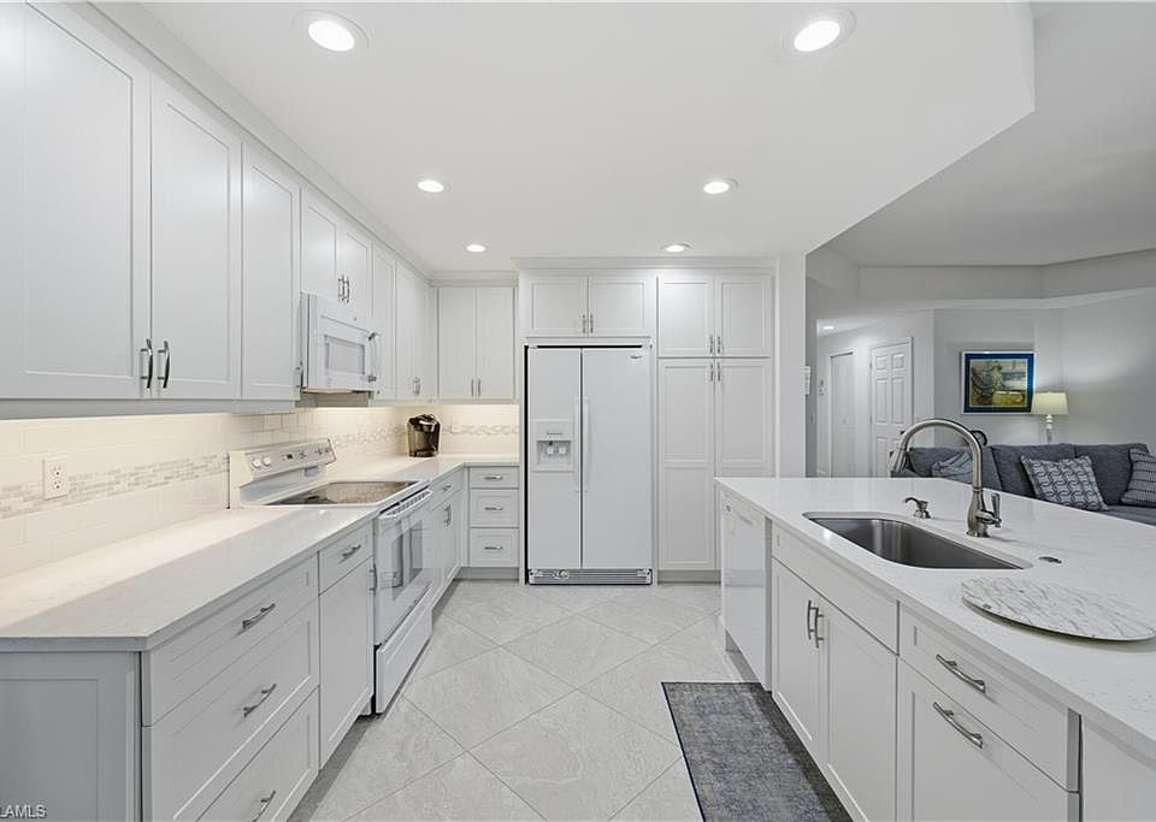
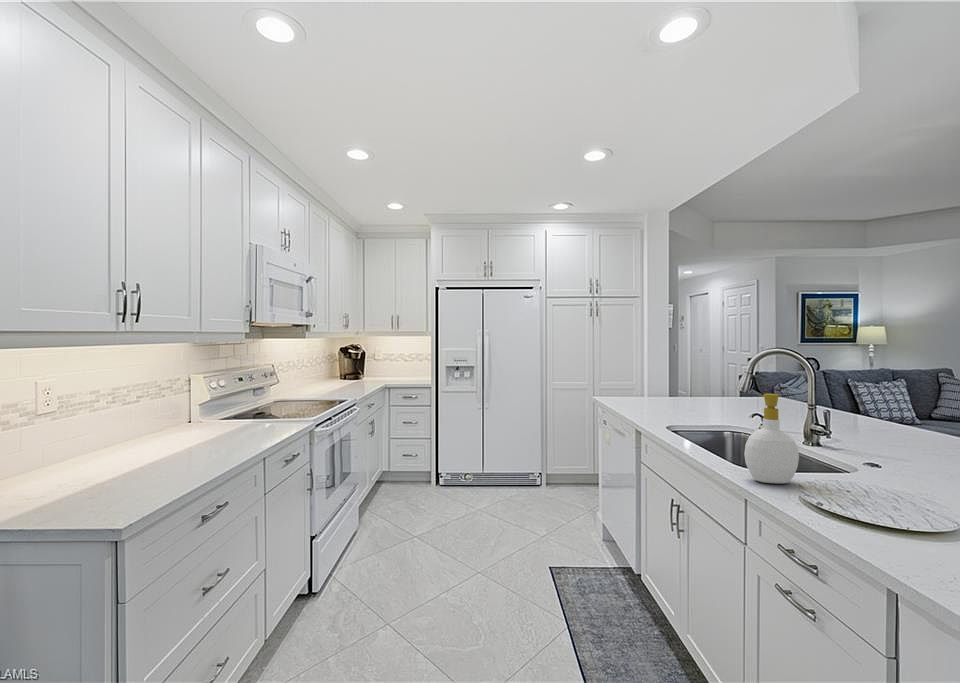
+ soap bottle [743,393,800,485]
